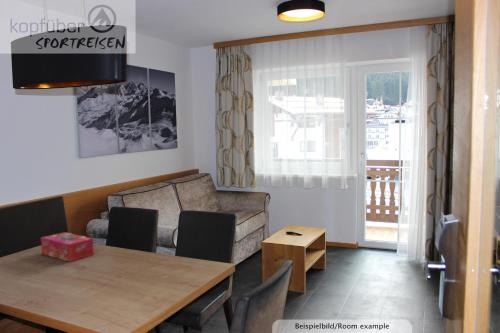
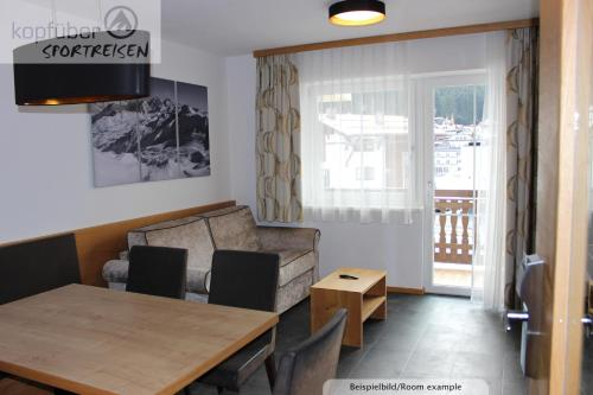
- tissue box [40,231,95,263]
